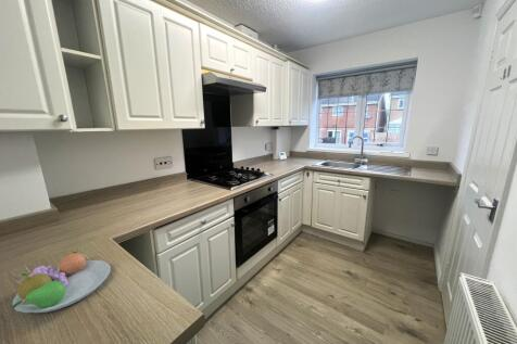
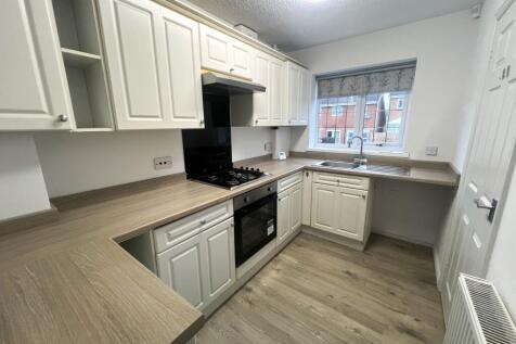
- fruit bowl [11,251,112,314]
